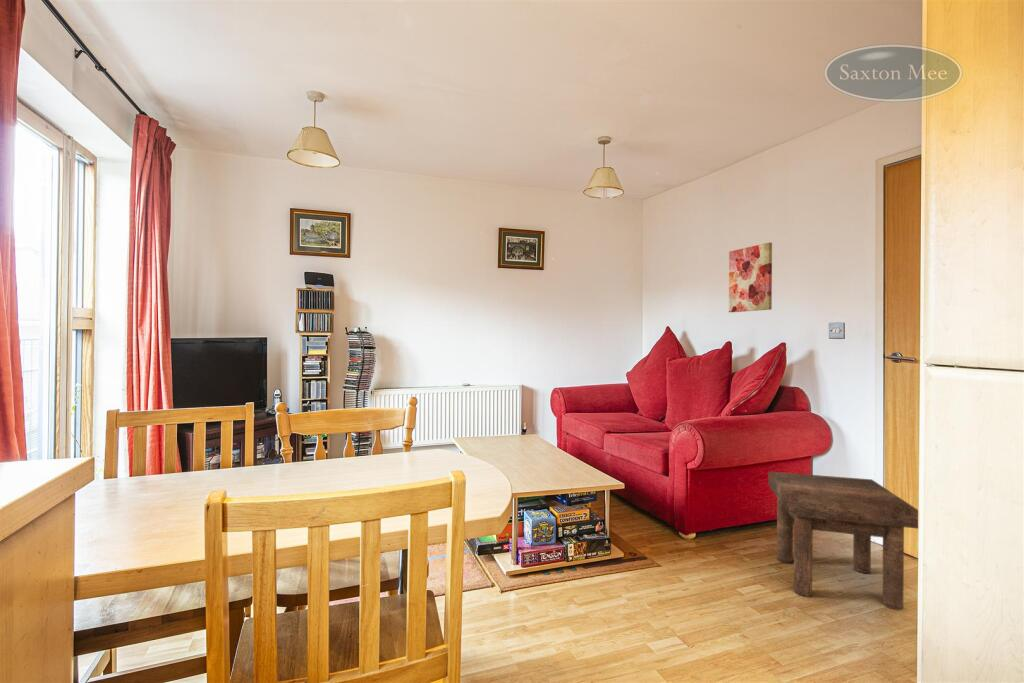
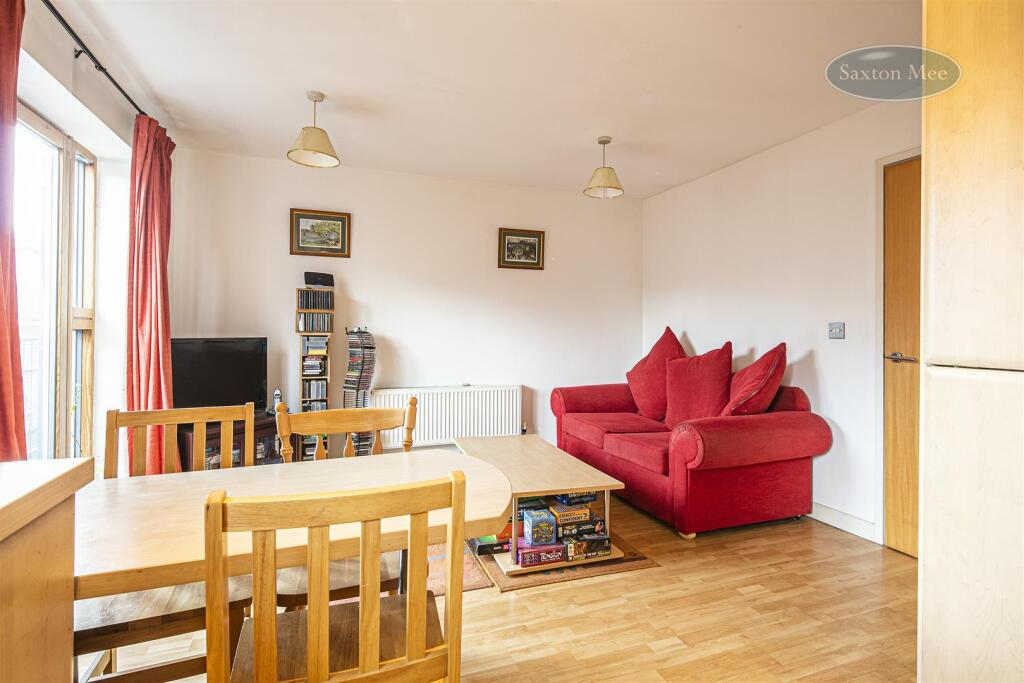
- wall art [728,241,773,313]
- stool [768,471,919,611]
